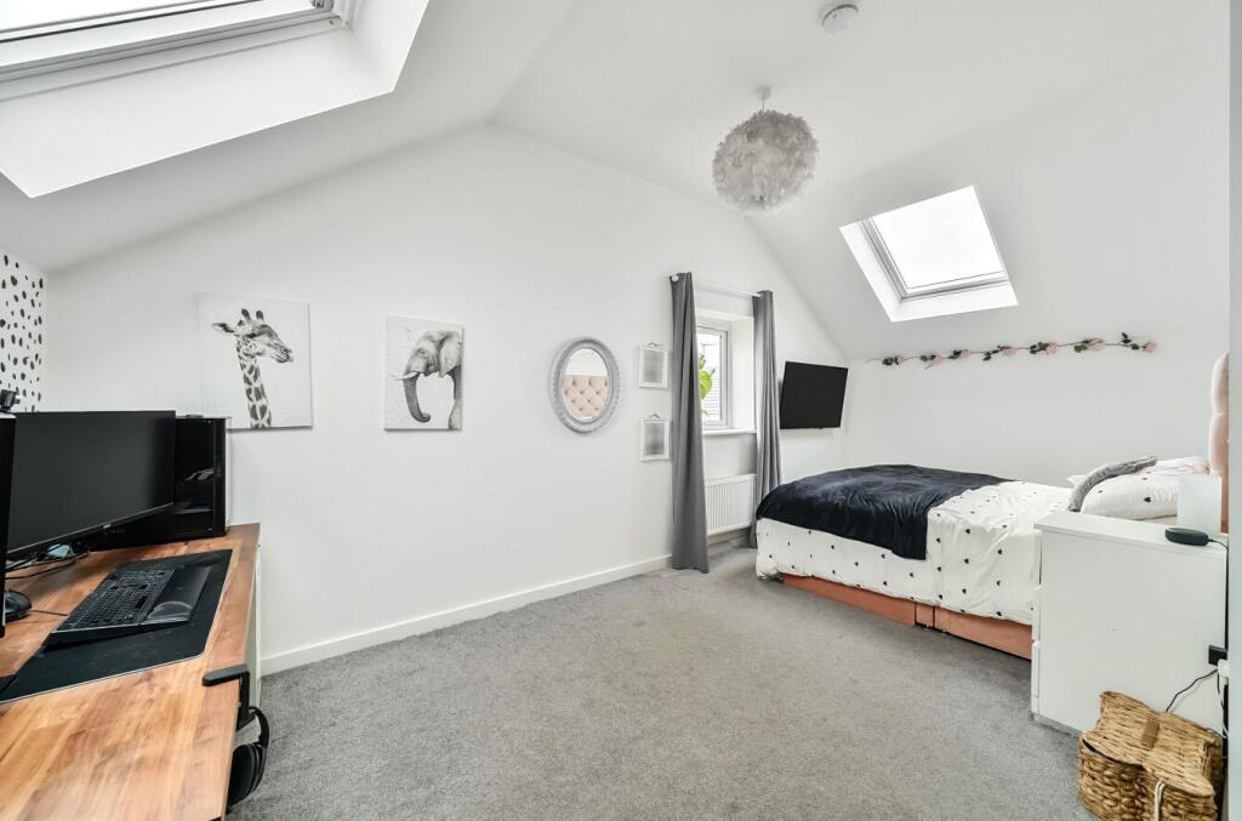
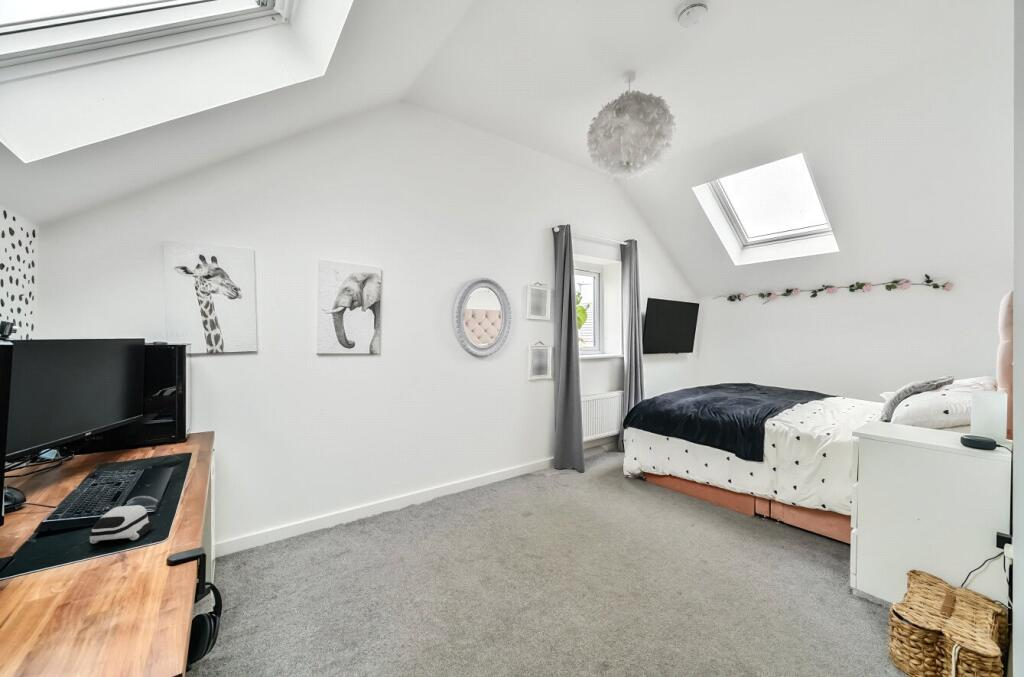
+ computer mouse [89,504,156,545]
